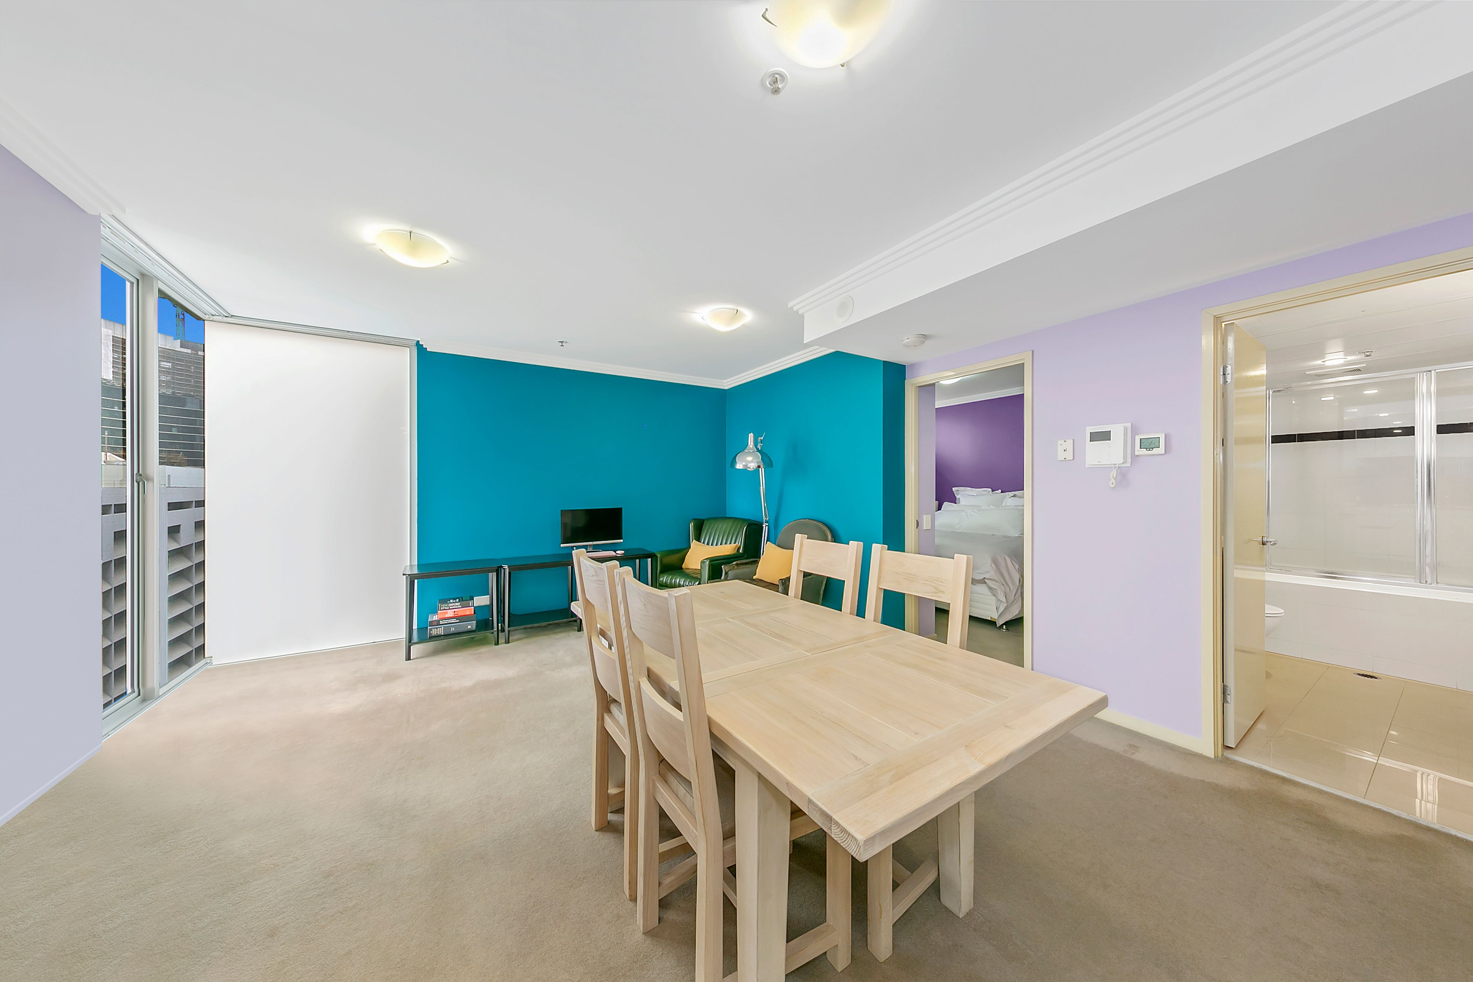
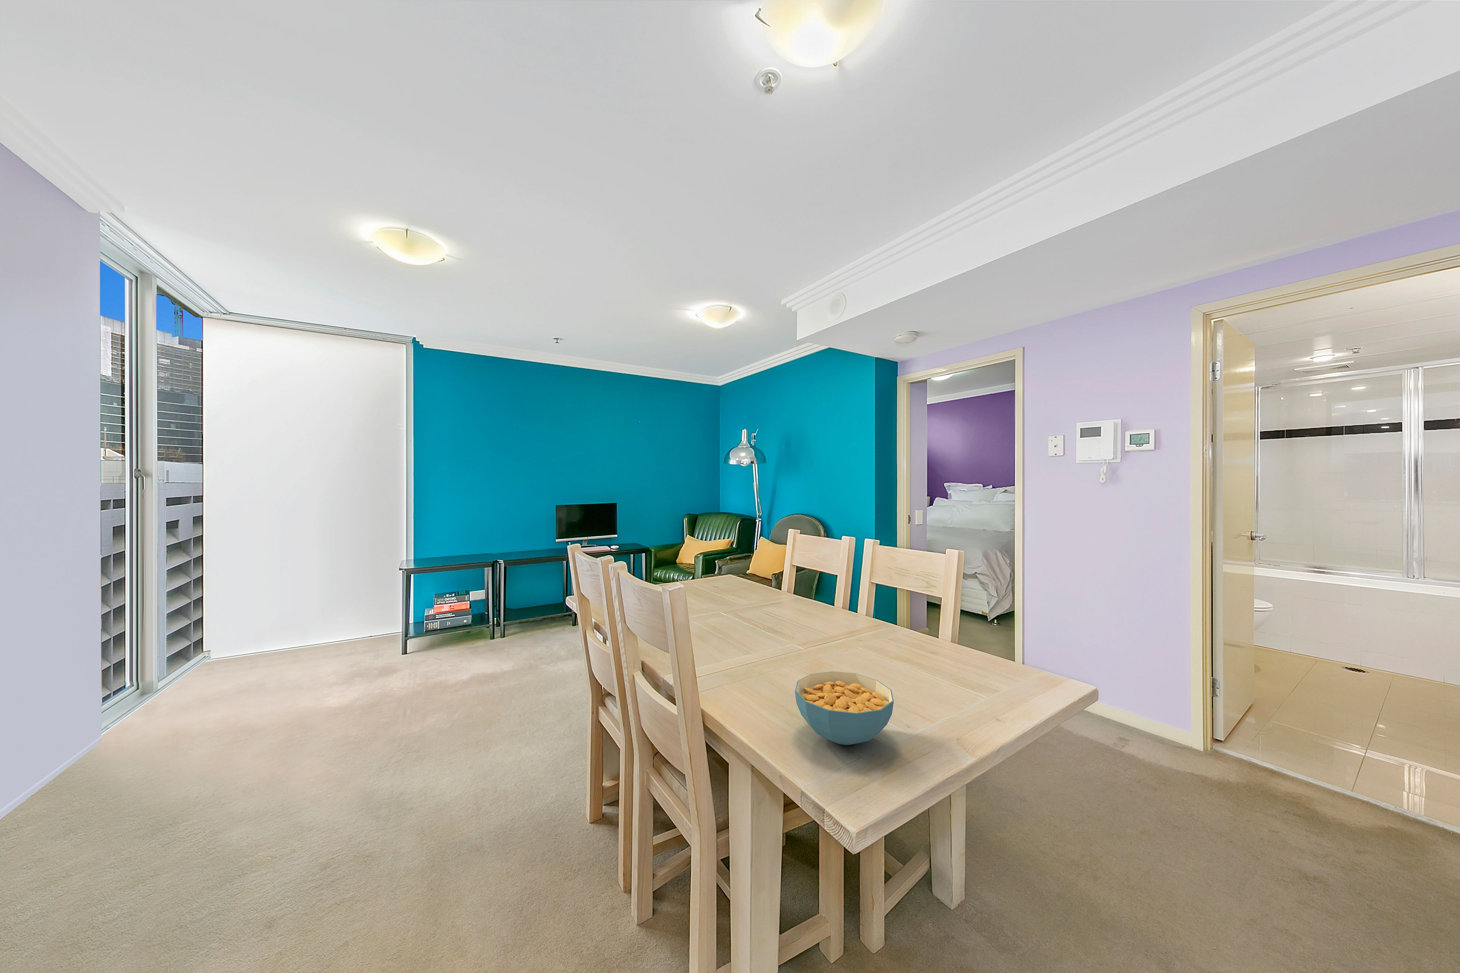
+ cereal bowl [794,671,894,746]
